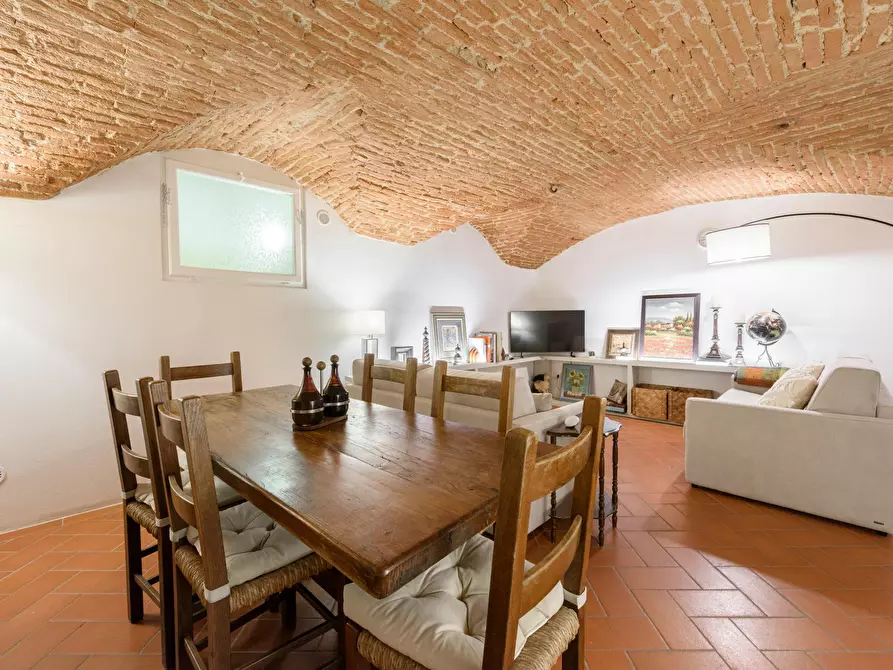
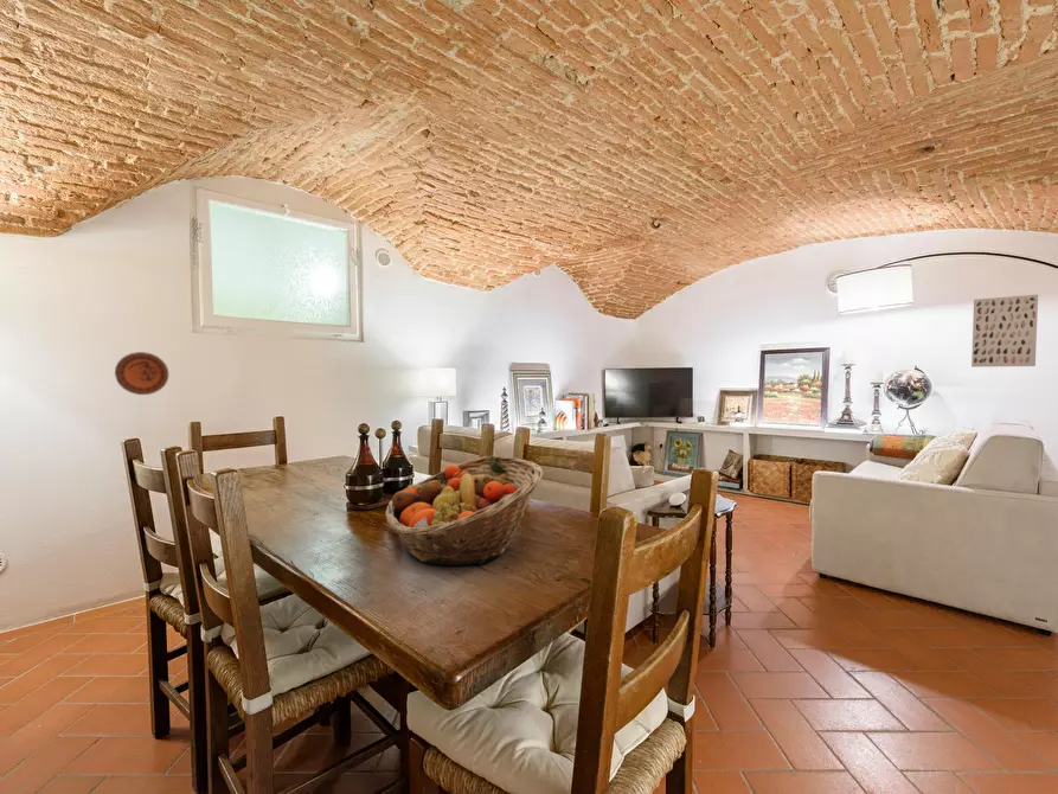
+ decorative plate [114,351,169,396]
+ fruit basket [384,454,544,566]
+ wall art [970,294,1039,369]
